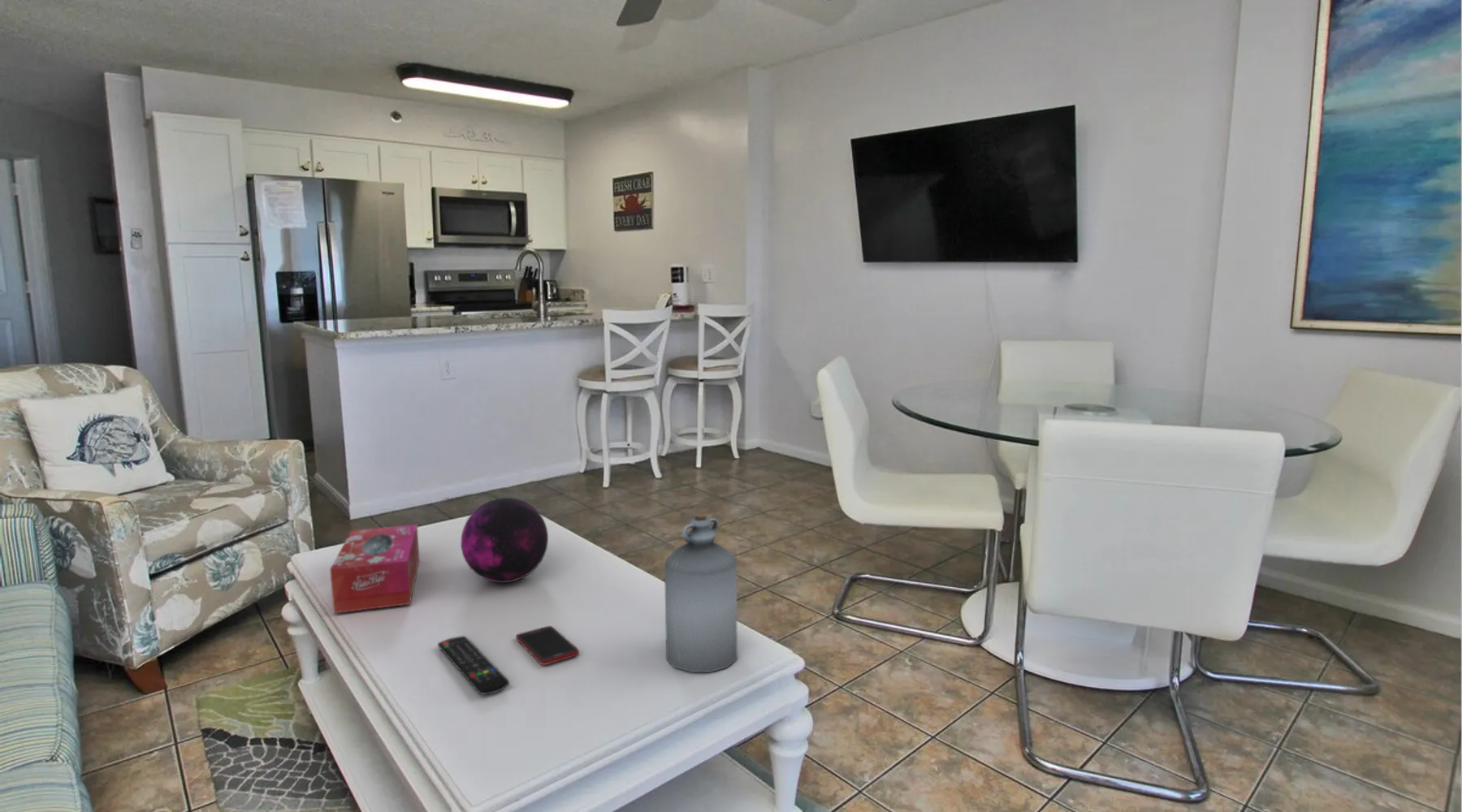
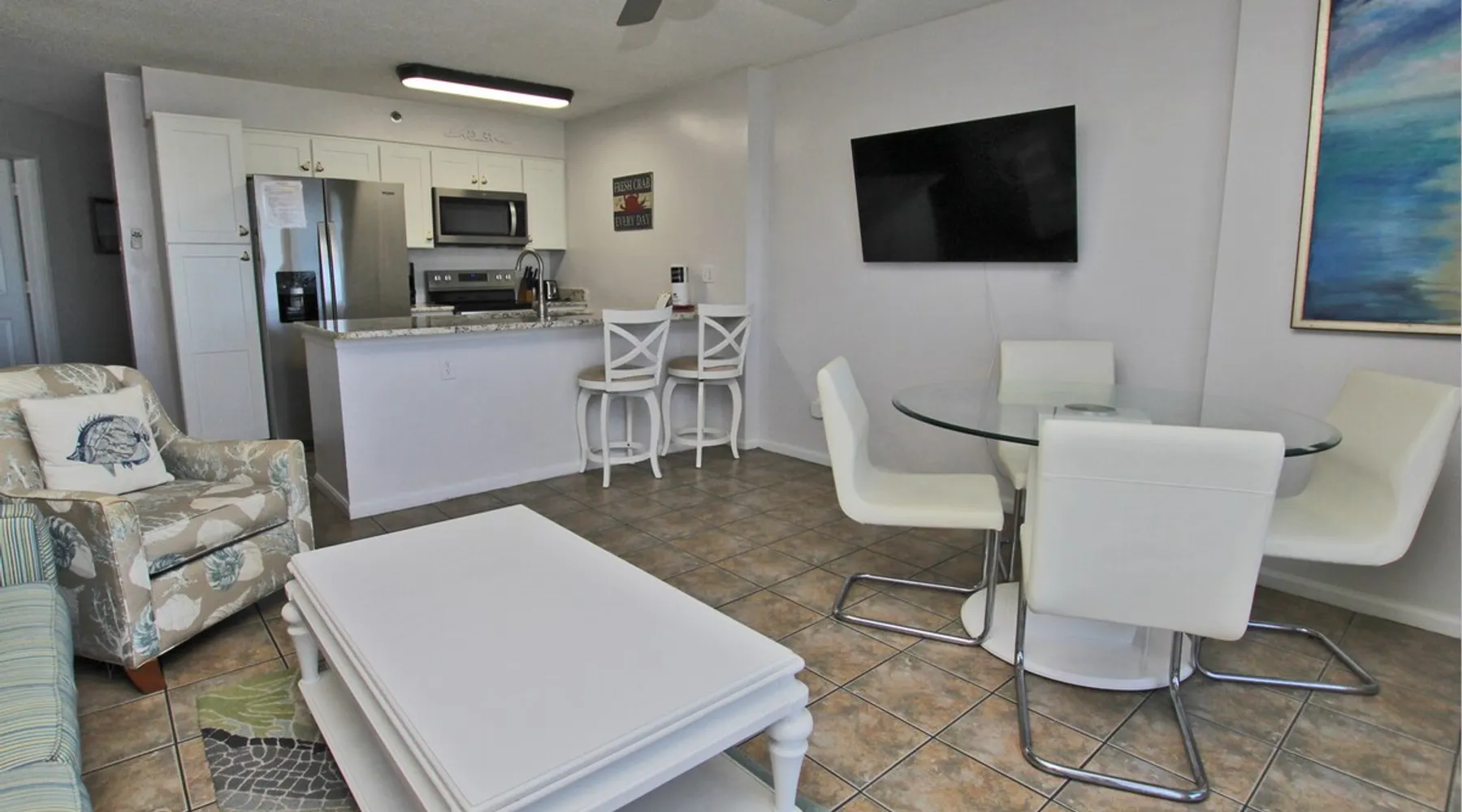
- decorative orb [461,497,549,584]
- tissue box [329,524,421,614]
- remote control [437,635,510,696]
- bottle [664,513,738,673]
- cell phone [516,625,580,666]
